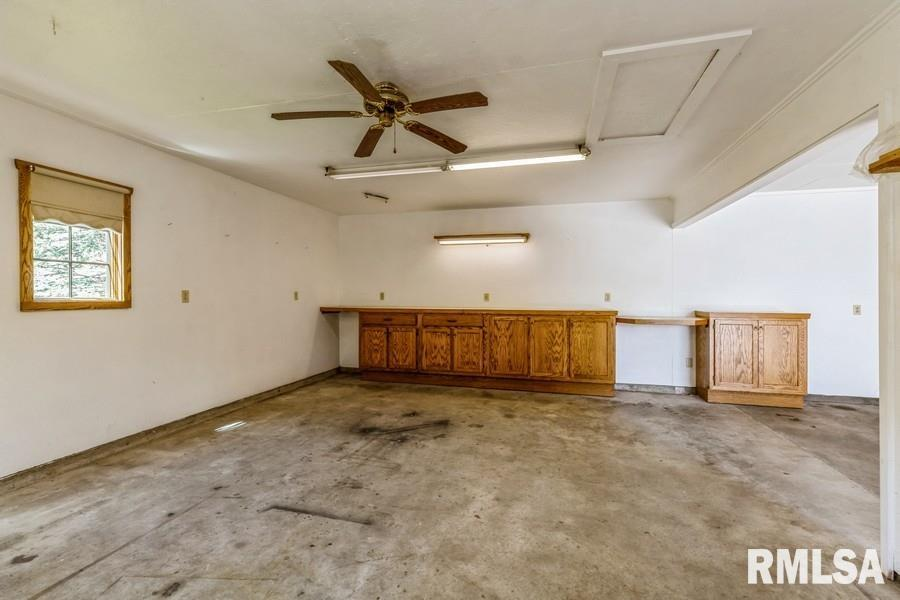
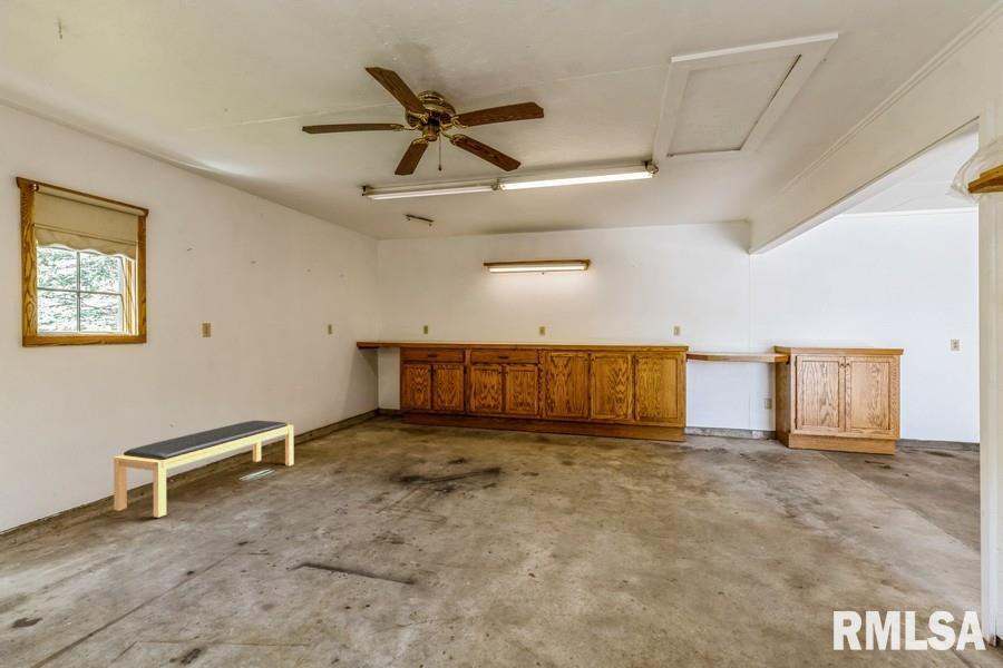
+ bench [113,420,294,519]
